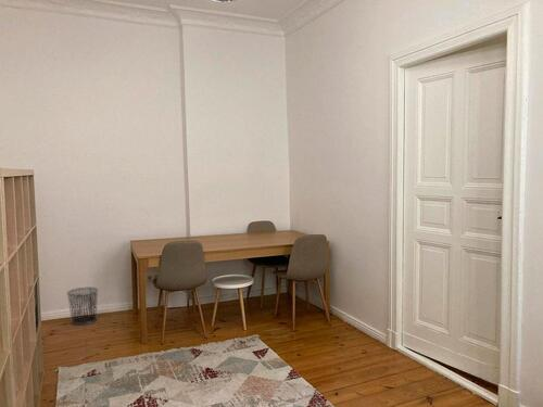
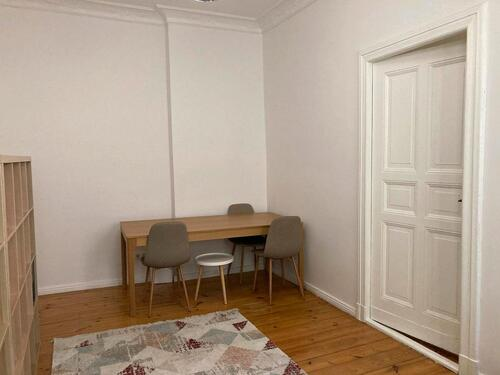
- waste bin [66,287,99,326]
